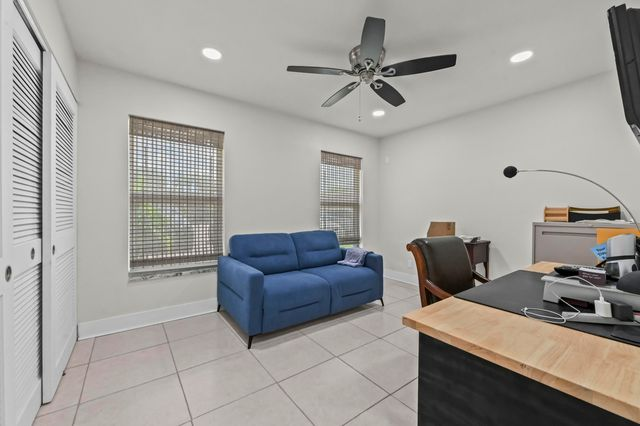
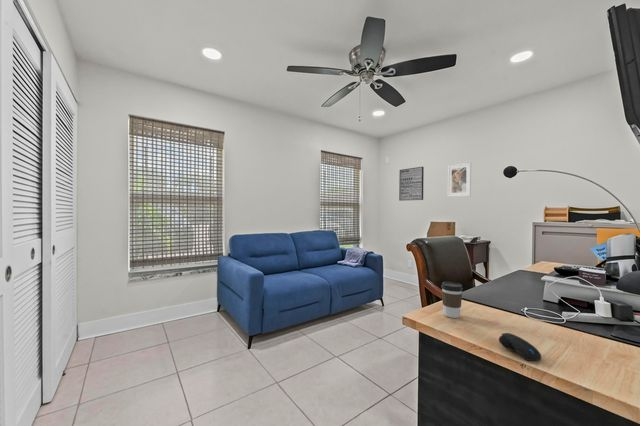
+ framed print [447,161,472,198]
+ wall art [398,166,425,202]
+ computer mouse [498,332,542,362]
+ coffee cup [440,281,464,319]
